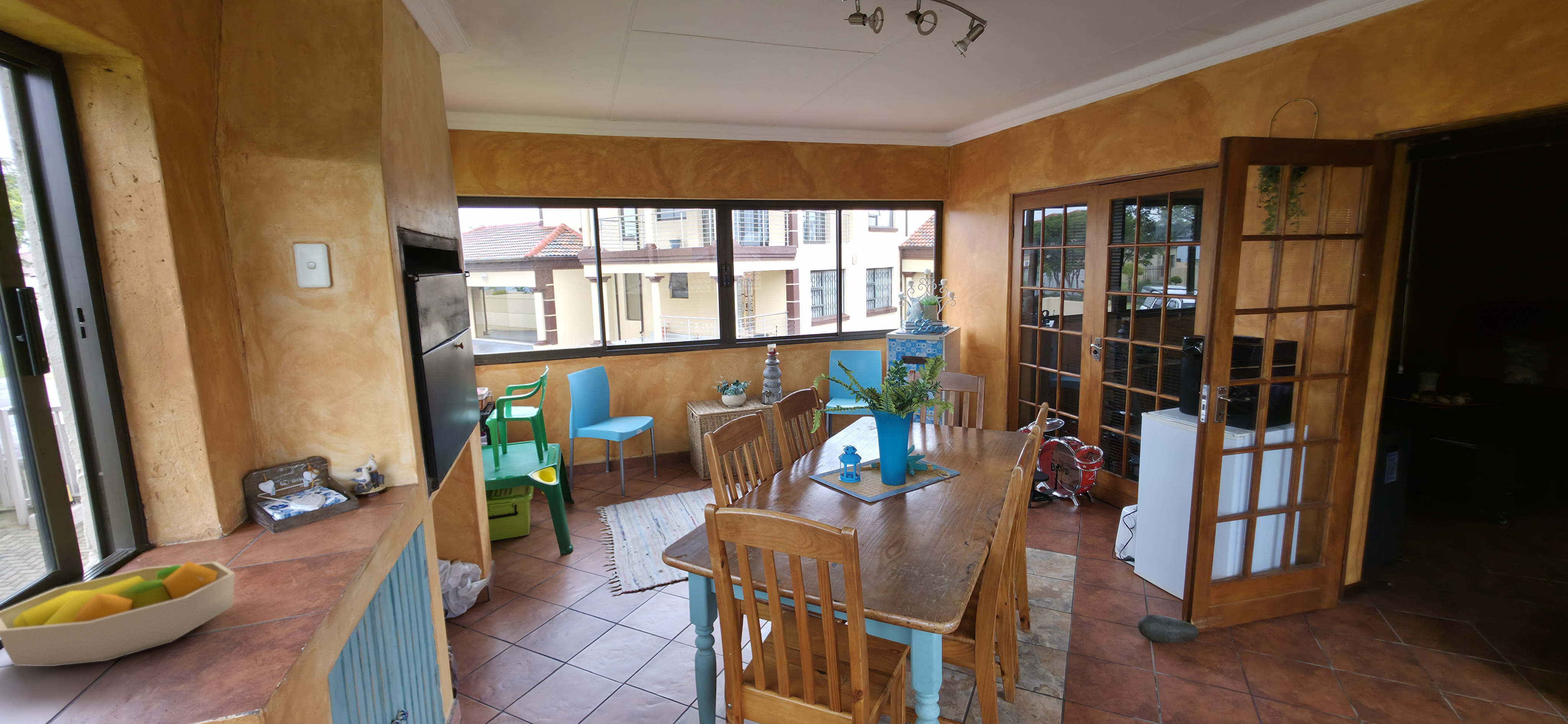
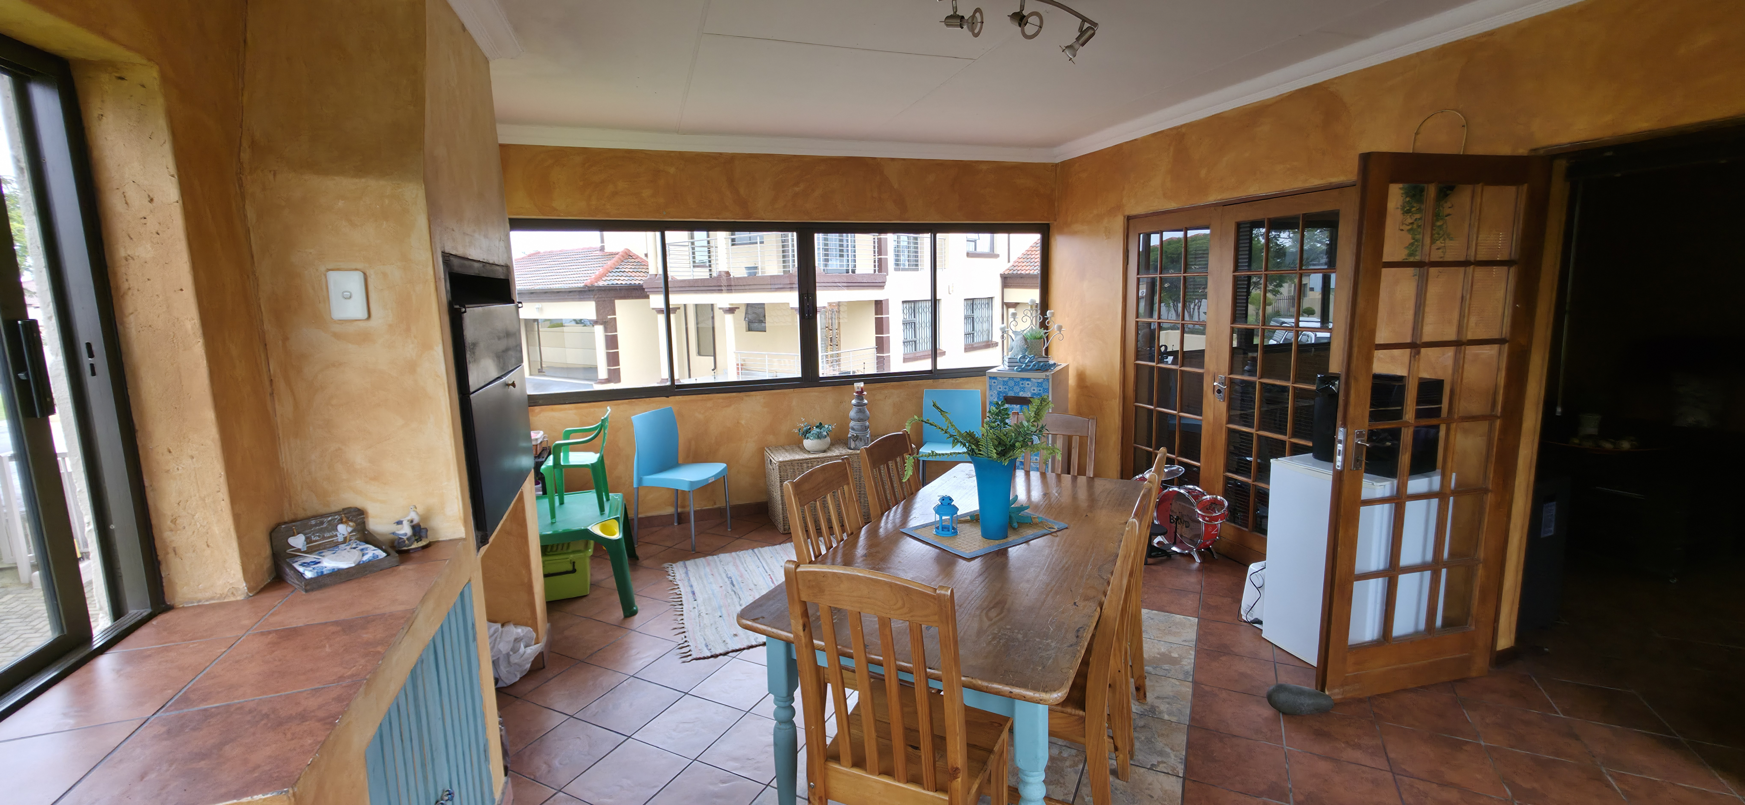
- fruit bowl [0,561,235,667]
